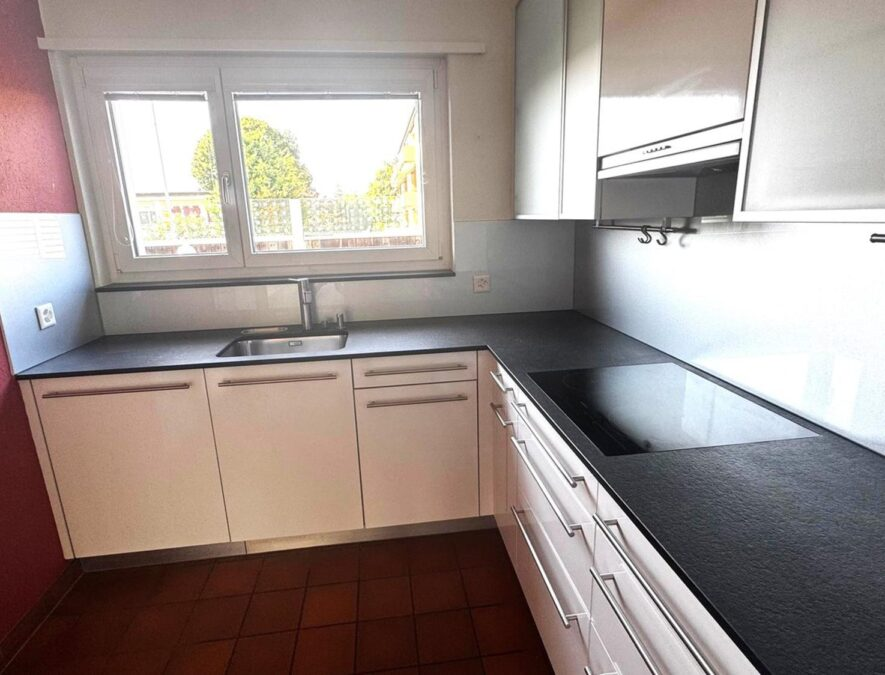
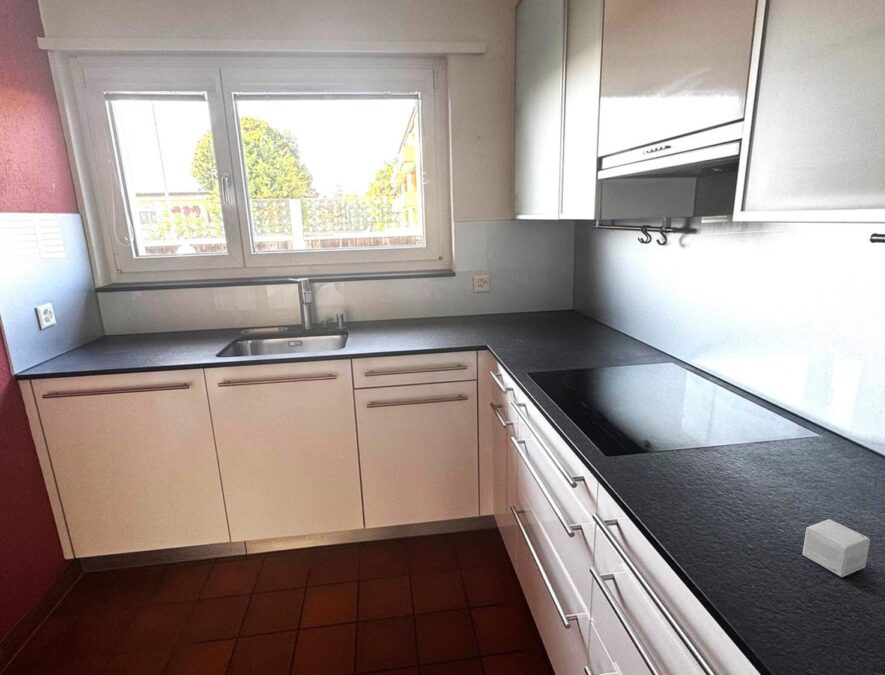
+ small box [802,518,871,578]
